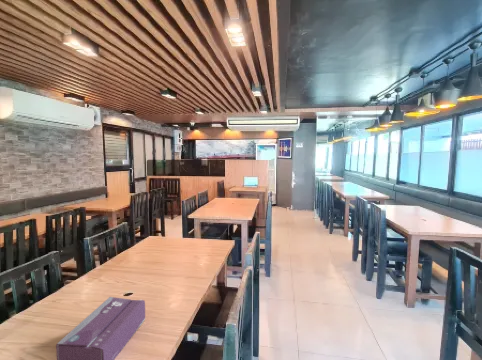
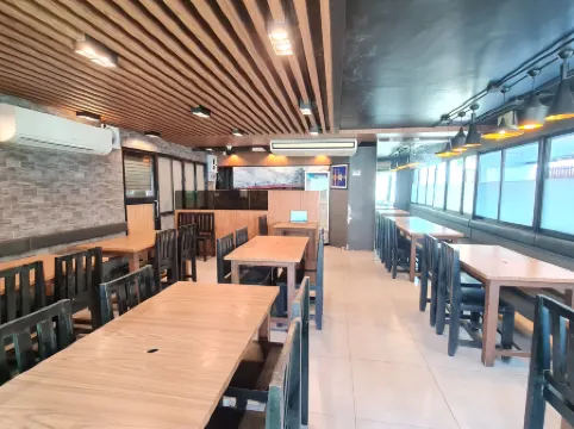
- tissue box [55,296,146,360]
